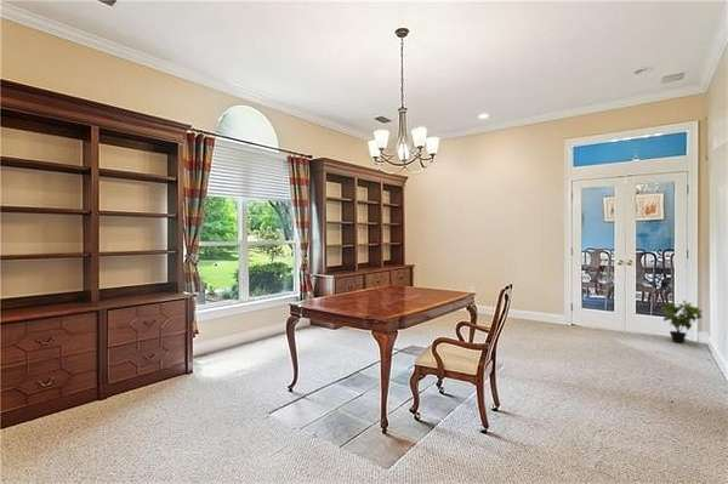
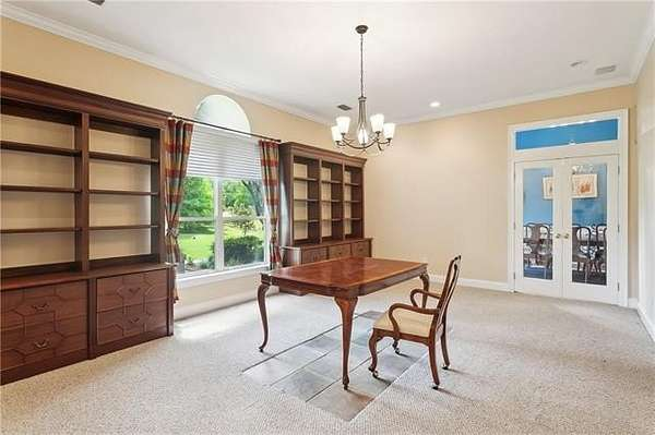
- potted plant [661,298,704,343]
